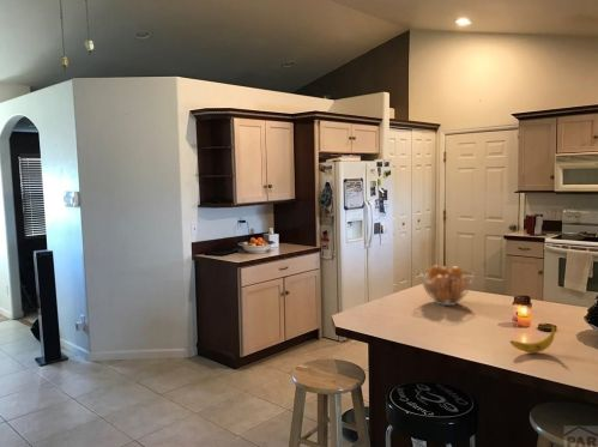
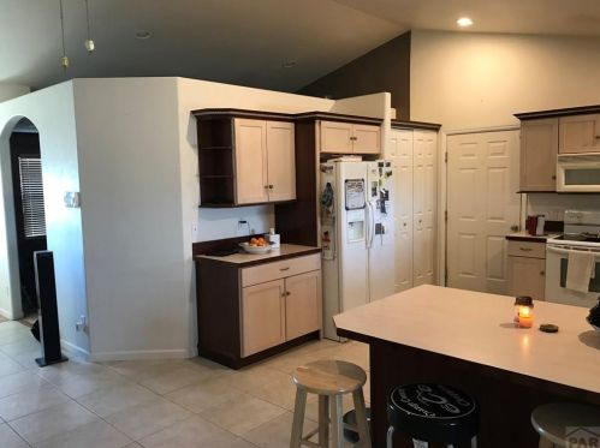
- fruit basket [418,264,475,307]
- banana [509,325,557,354]
